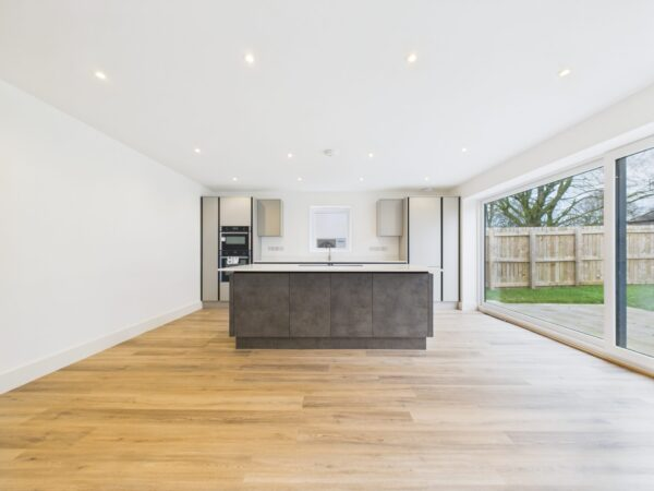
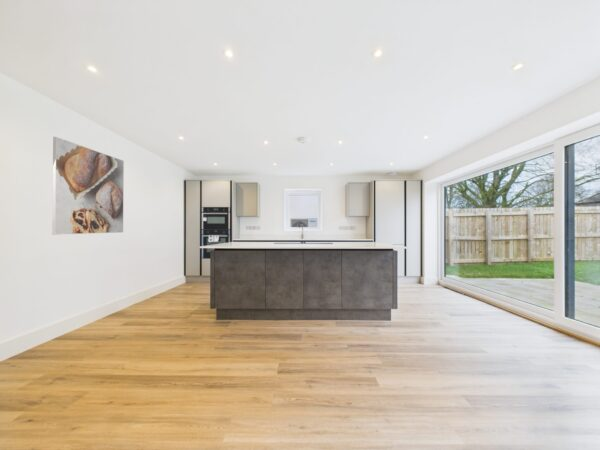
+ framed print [51,136,125,236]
